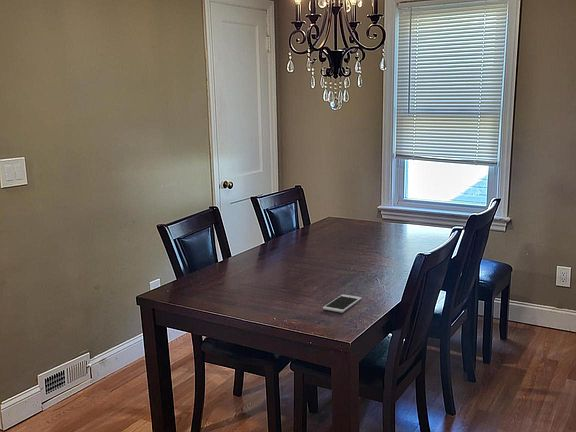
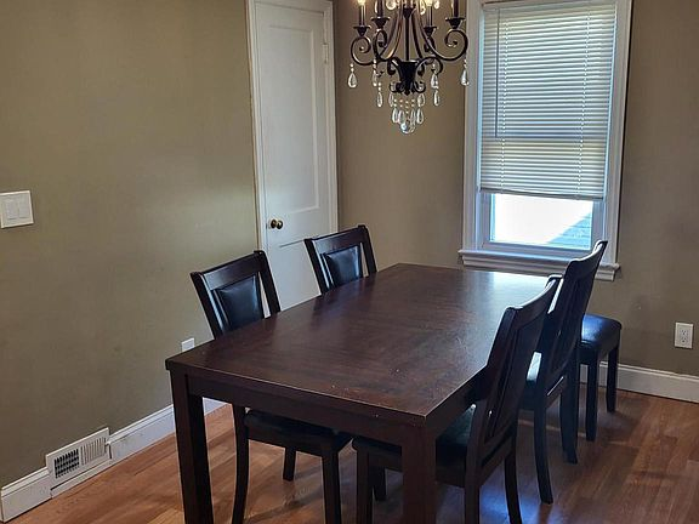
- cell phone [322,294,363,314]
